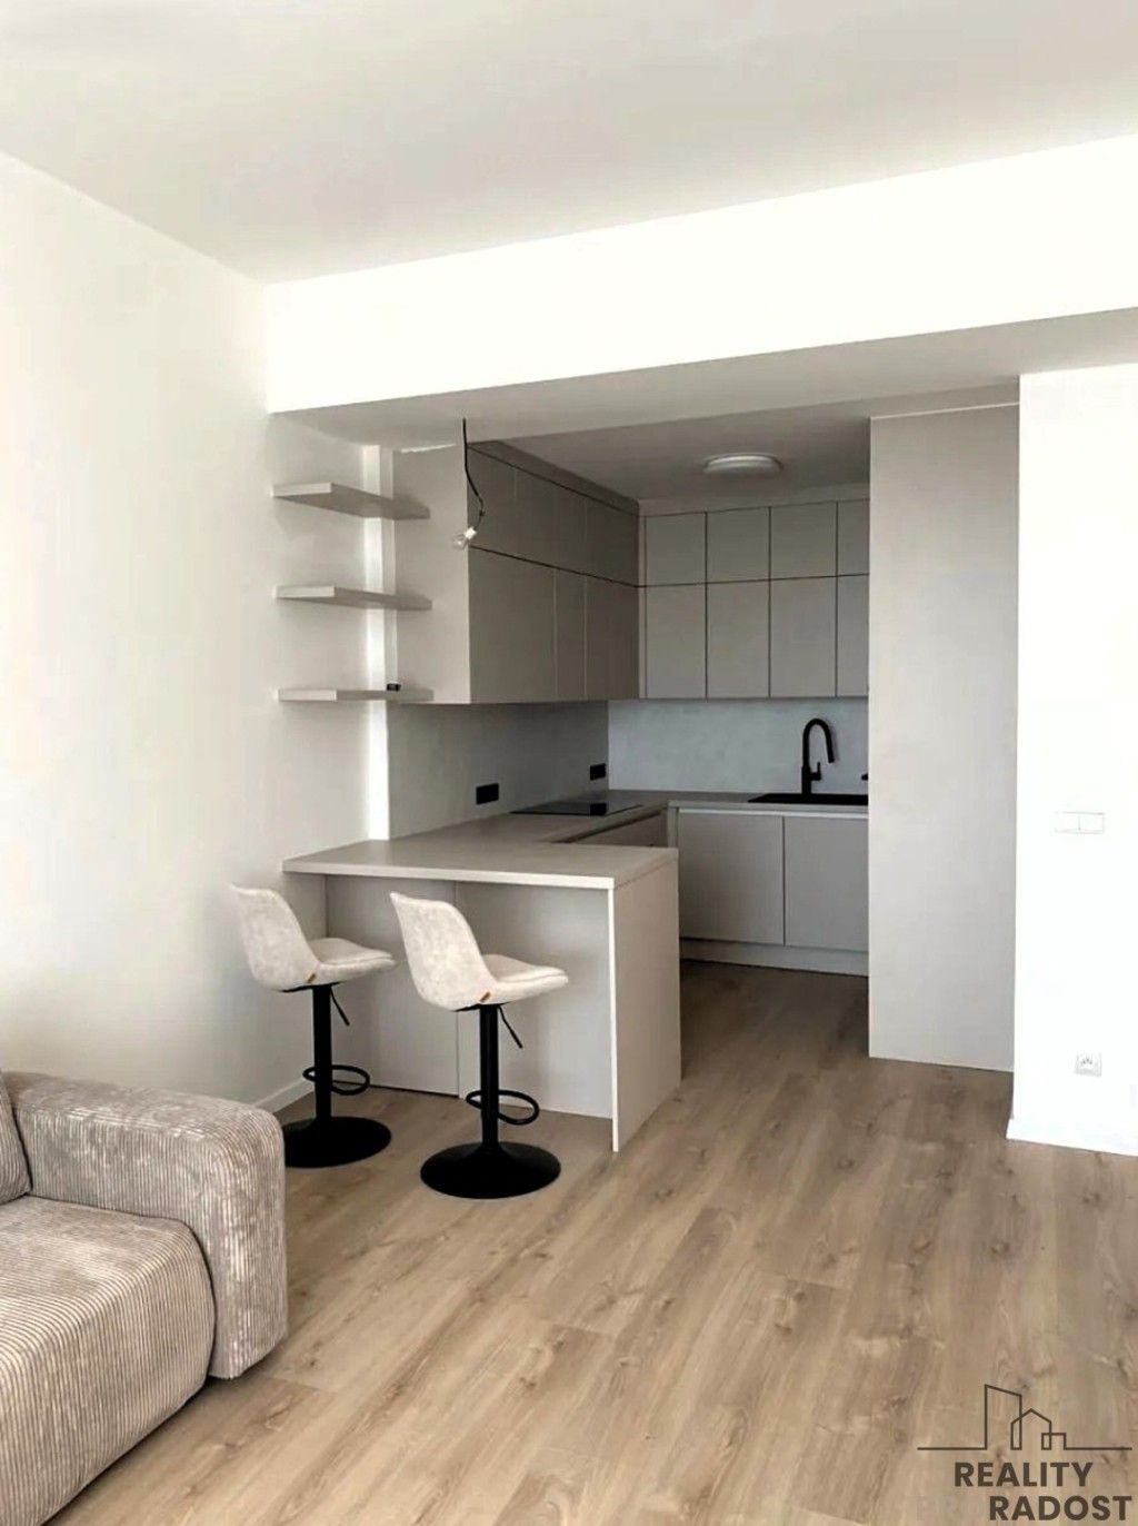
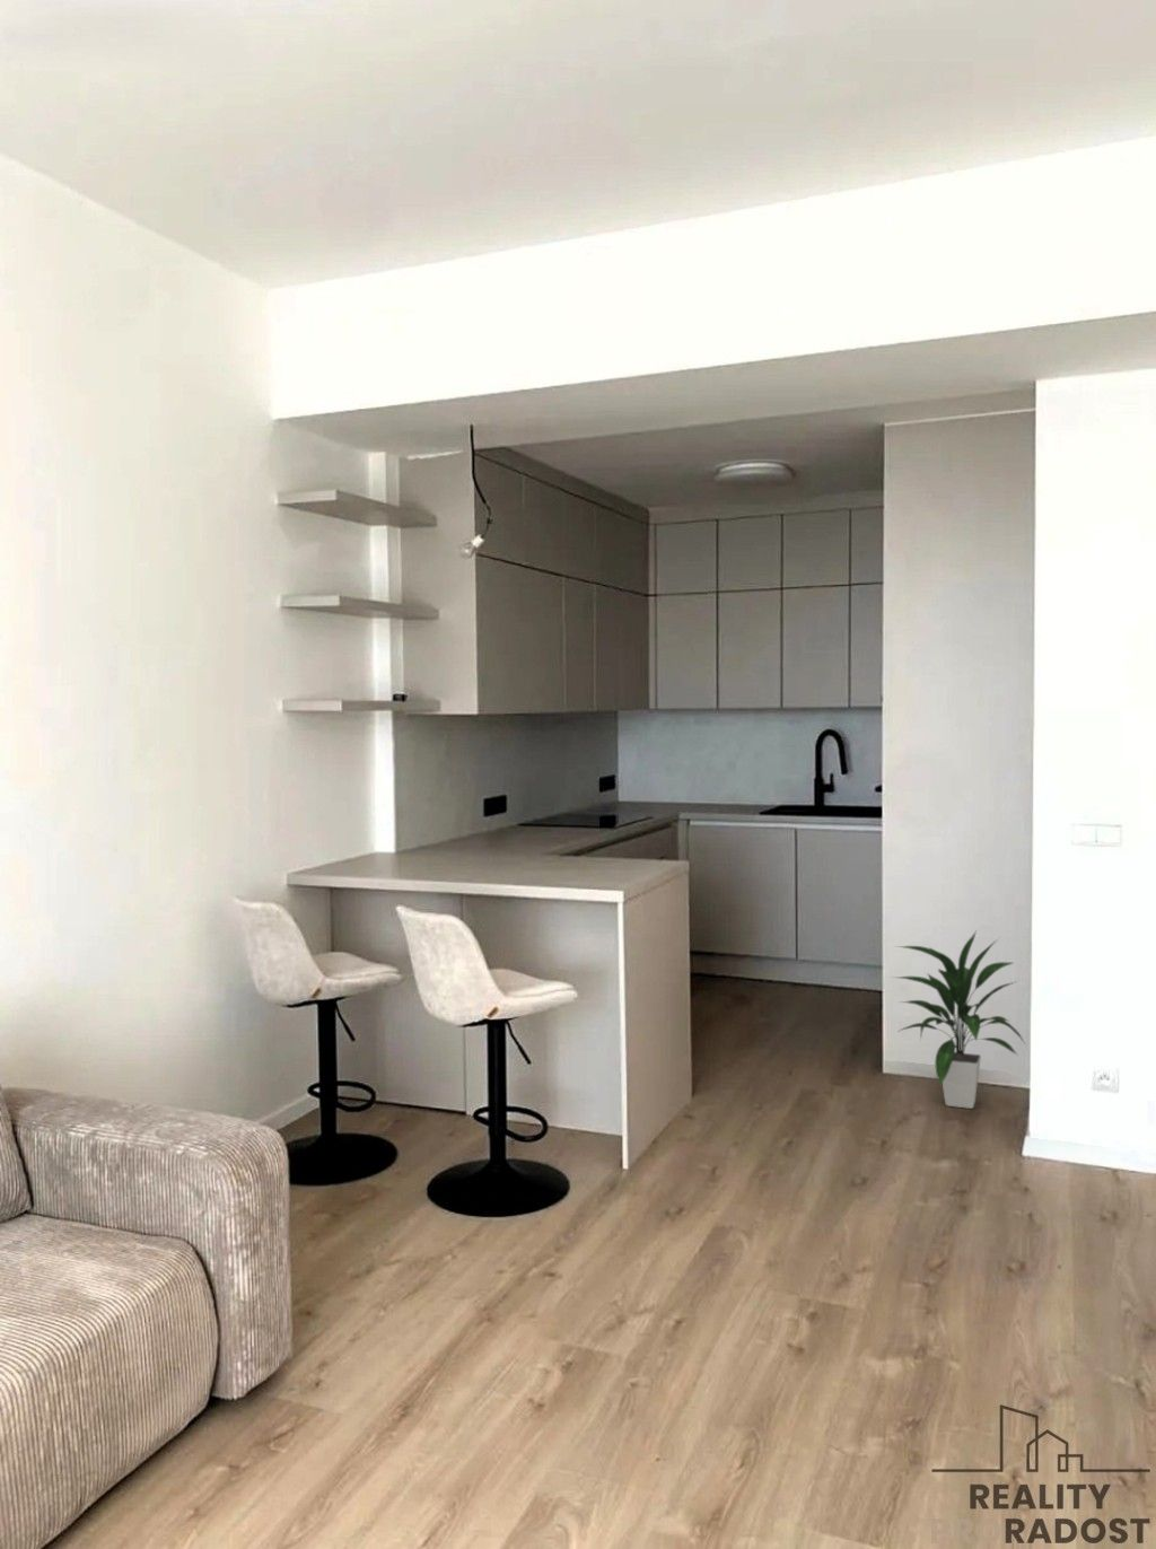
+ indoor plant [891,930,1027,1110]
